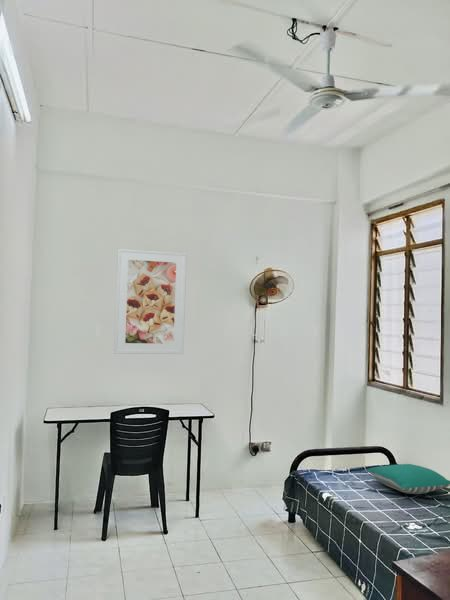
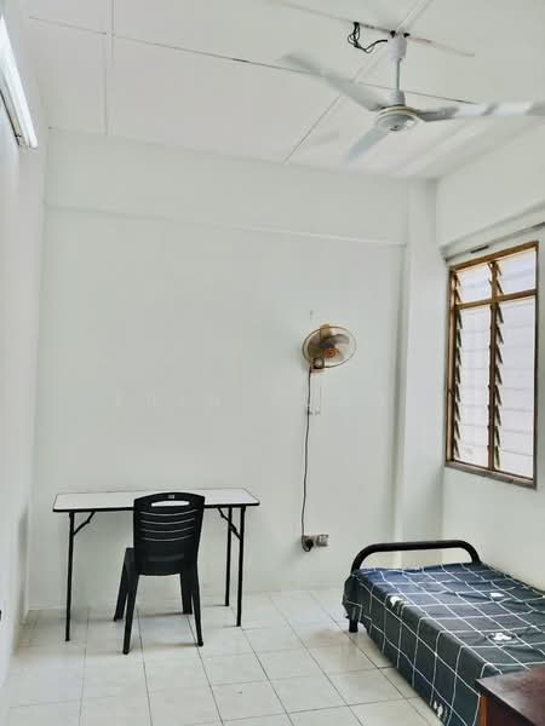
- pillow [364,463,450,495]
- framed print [113,248,188,355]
